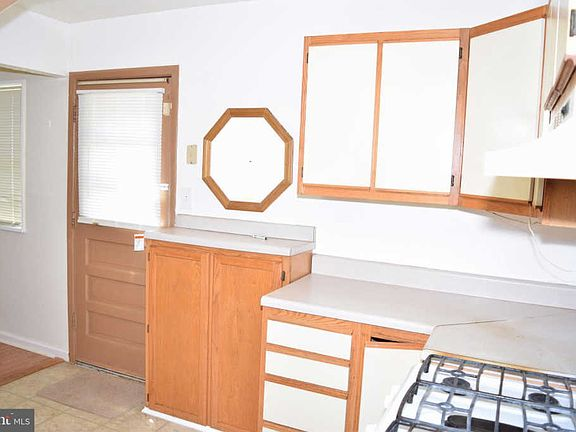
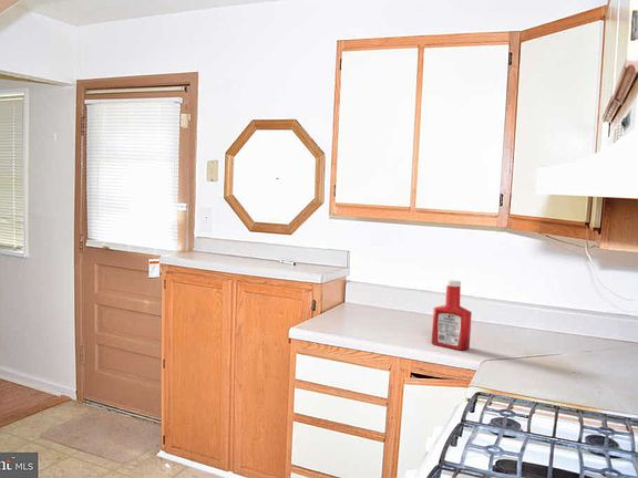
+ soap bottle [431,279,473,351]
